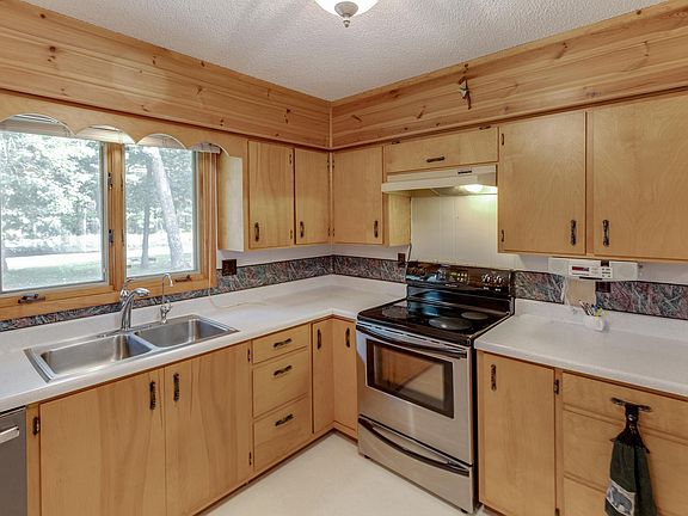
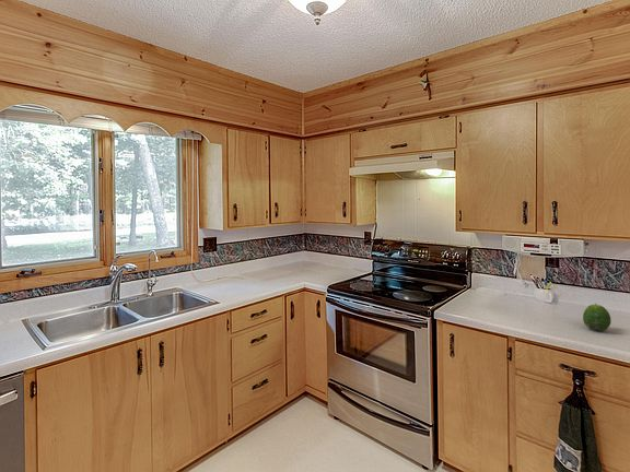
+ fruit [582,303,612,332]
